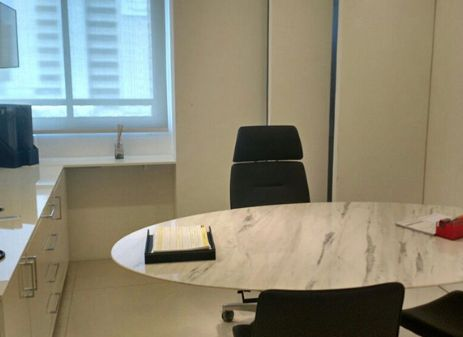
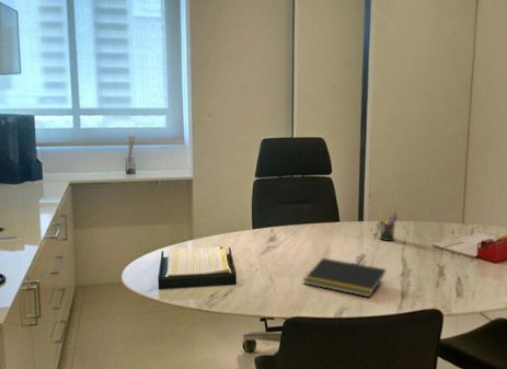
+ notepad [302,257,387,298]
+ pen holder [378,210,399,242]
